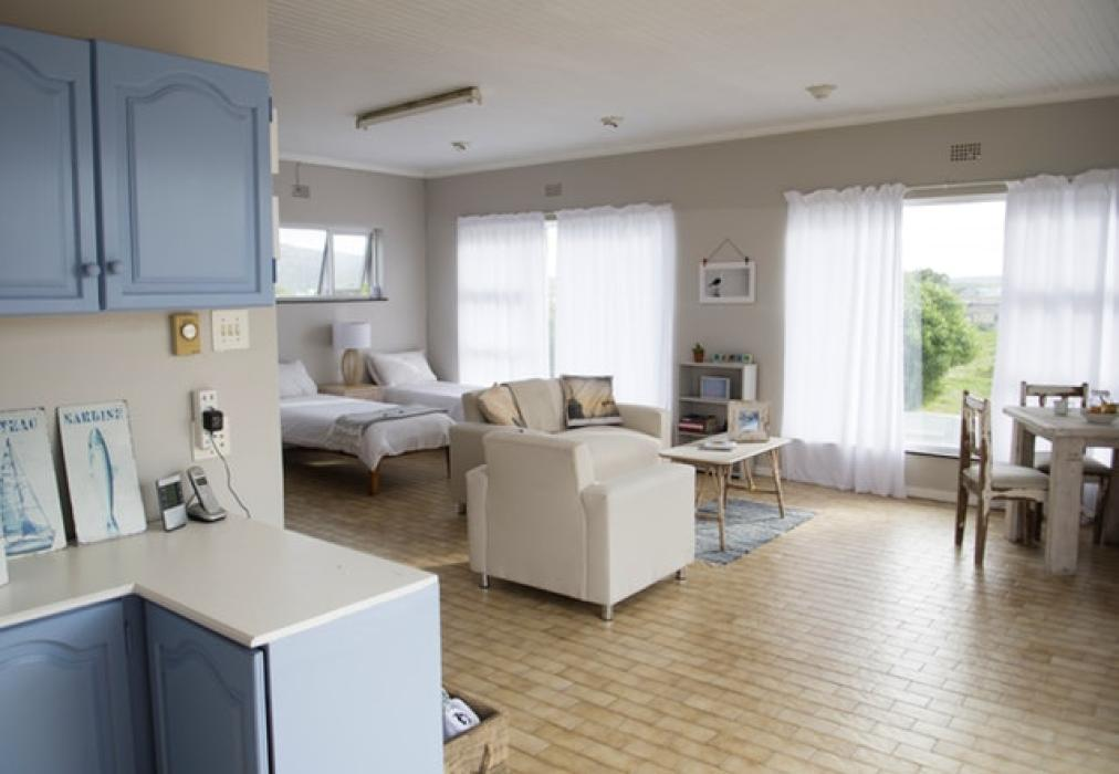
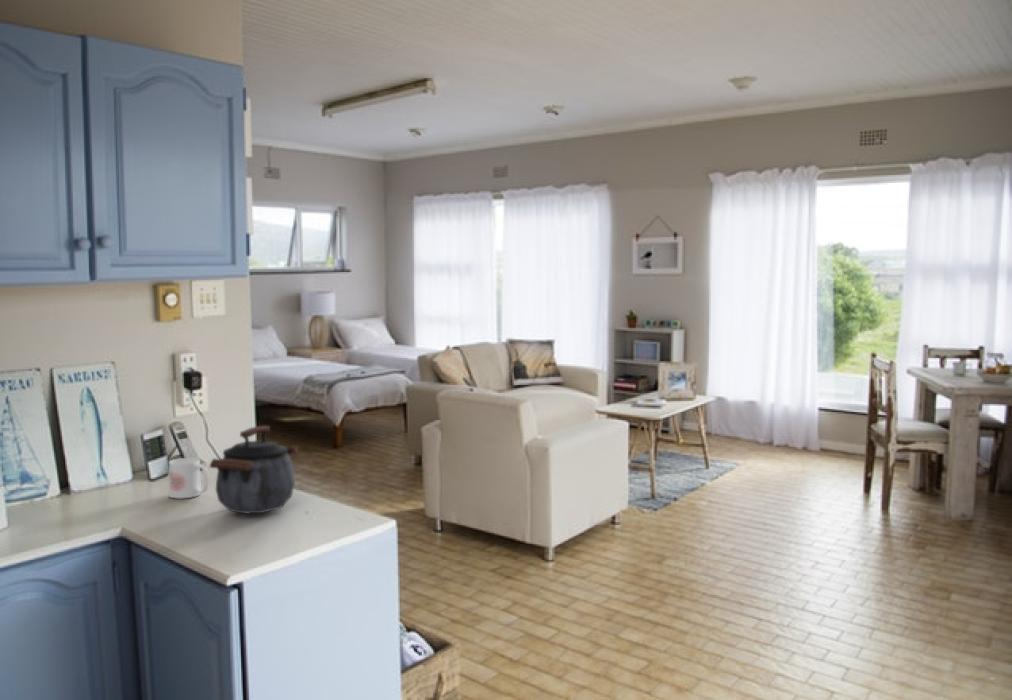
+ mug [168,457,210,499]
+ kettle [209,425,299,514]
